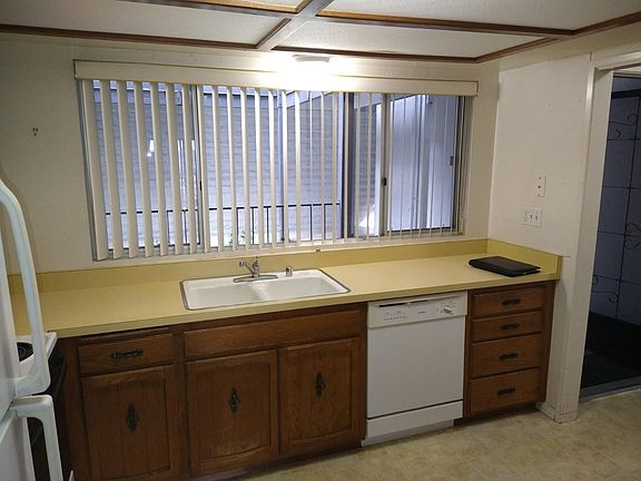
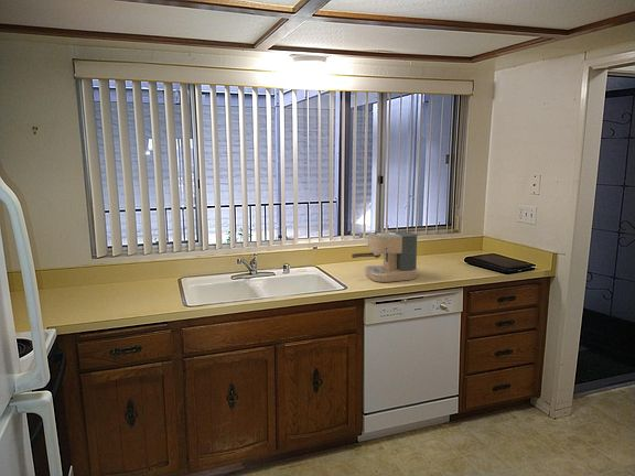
+ coffee maker [351,229,419,283]
